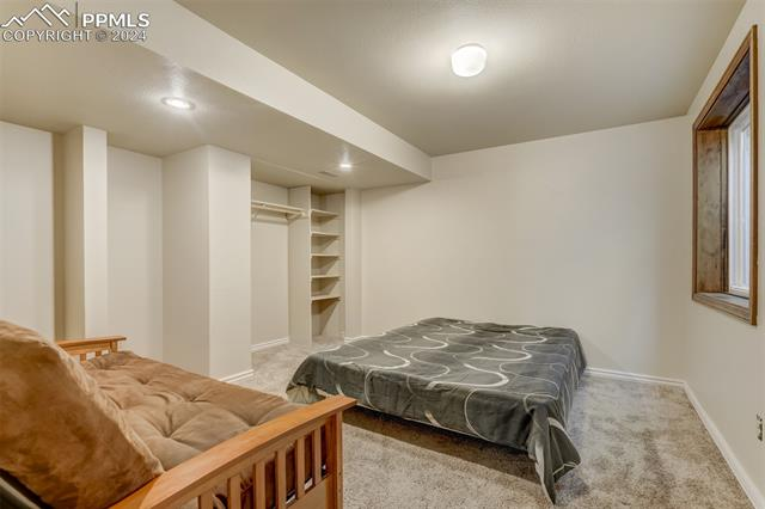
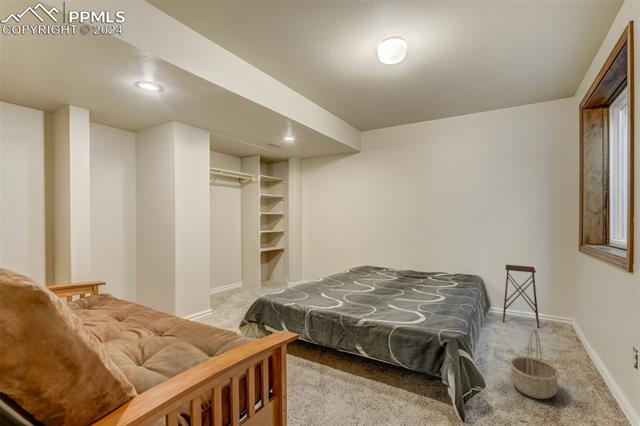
+ side table [502,264,540,329]
+ basket [509,329,560,400]
